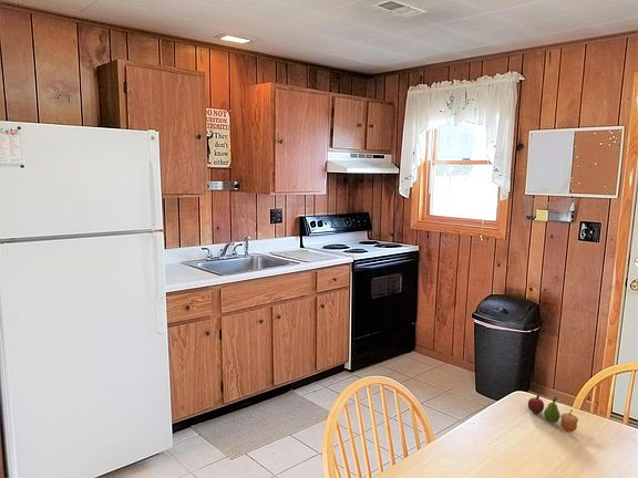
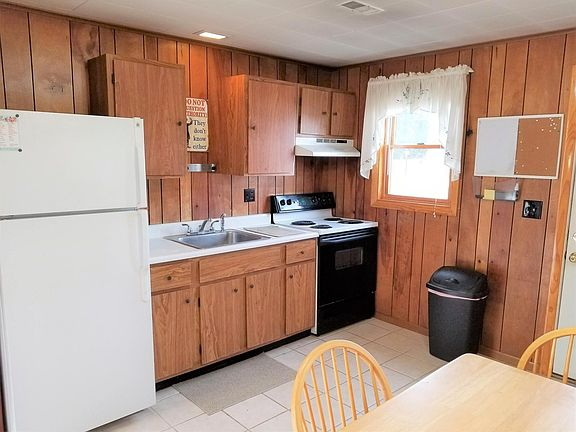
- fruit [527,392,579,434]
